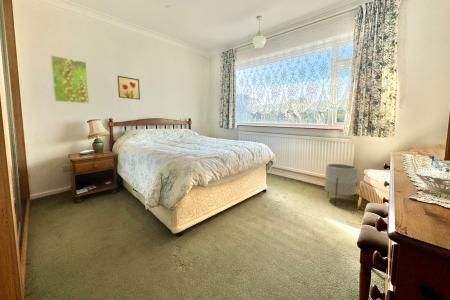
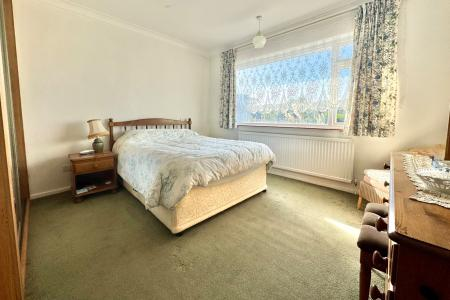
- wall art [117,75,141,101]
- planter [324,163,359,207]
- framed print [50,54,90,105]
